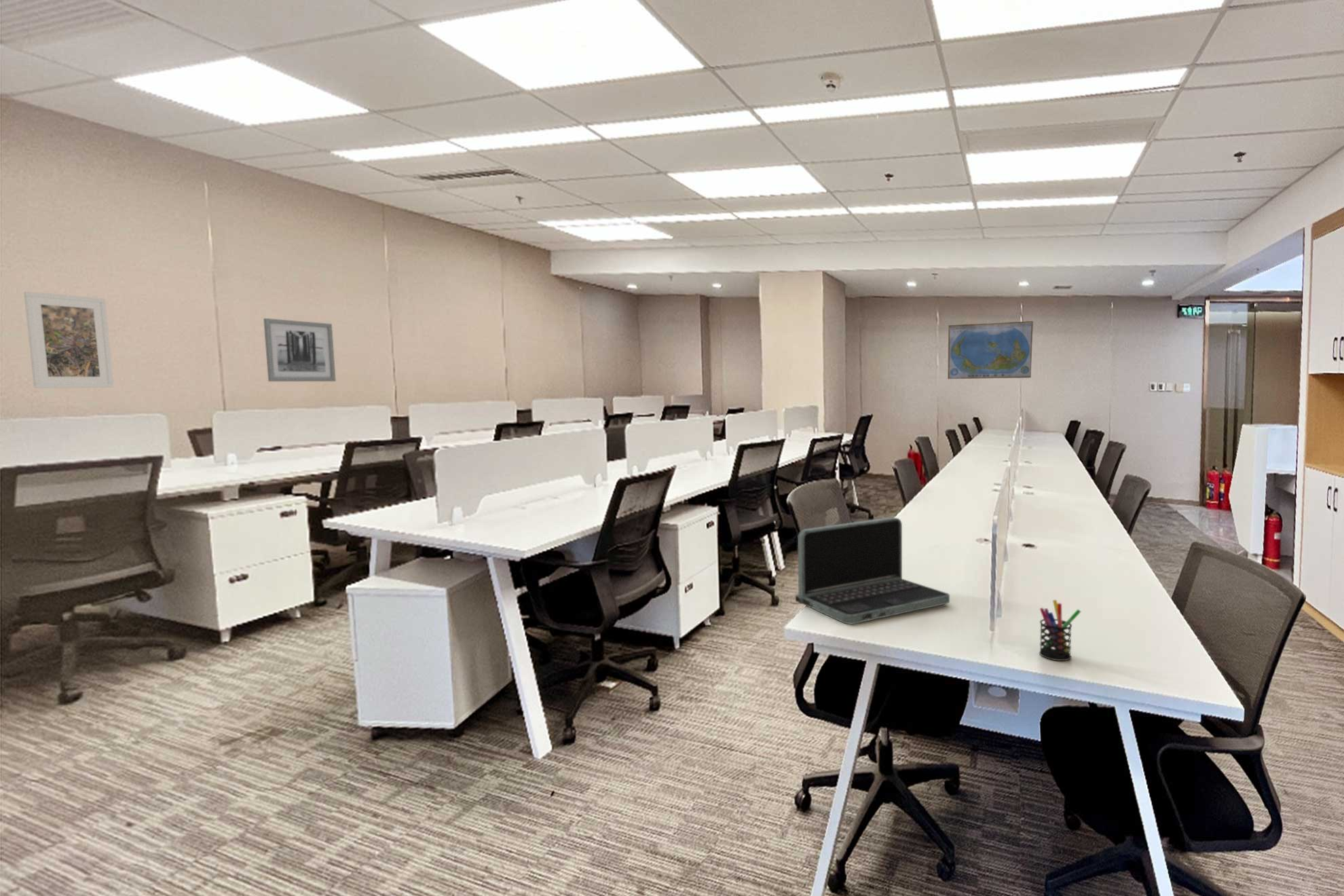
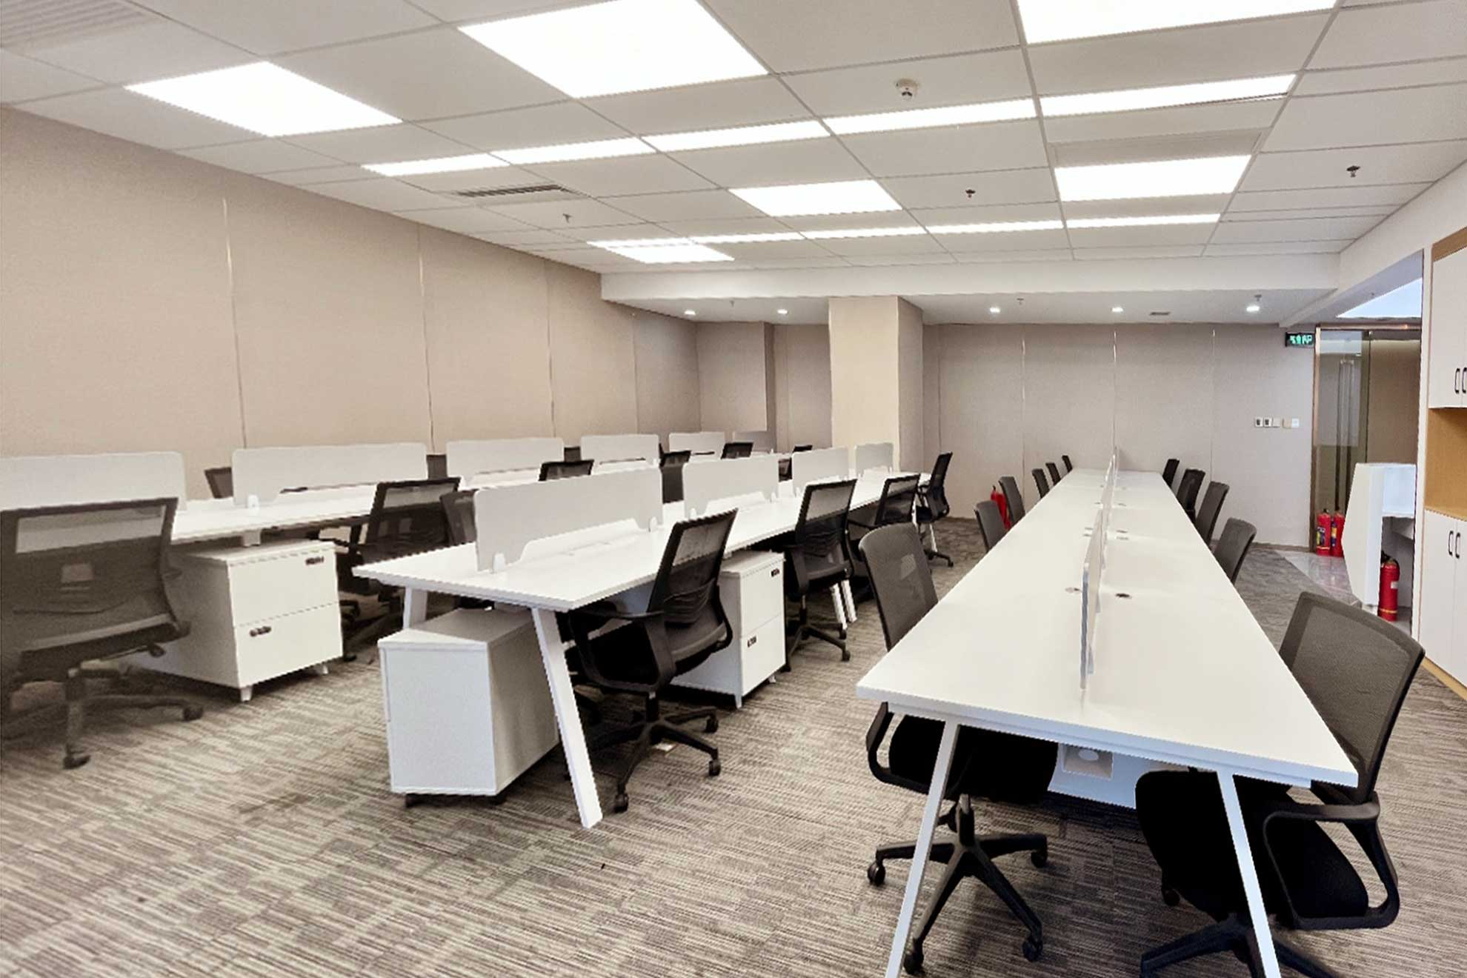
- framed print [23,291,114,389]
- wall art [263,318,337,382]
- laptop [789,517,950,624]
- pen holder [1039,599,1081,661]
- world map [947,320,1034,379]
